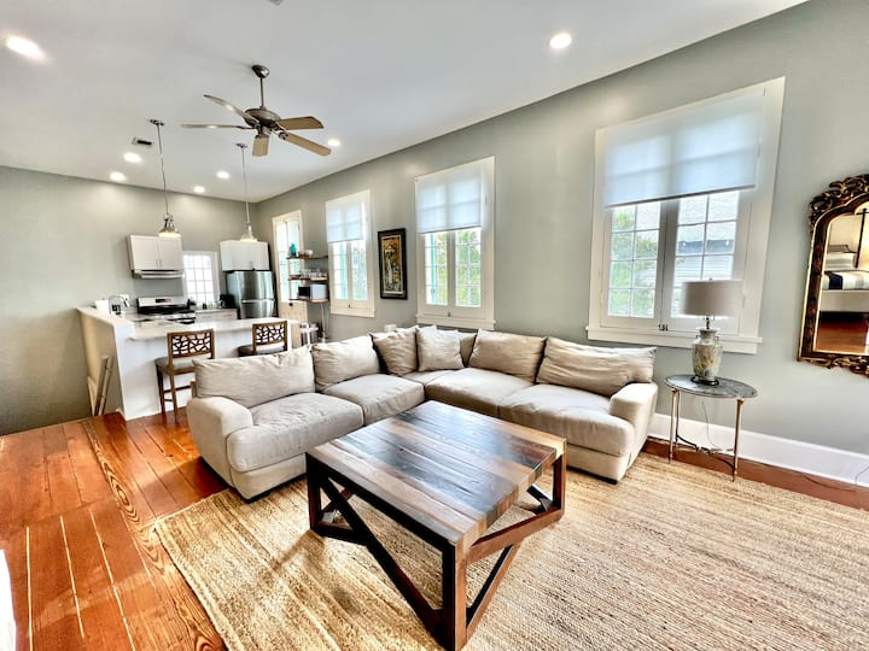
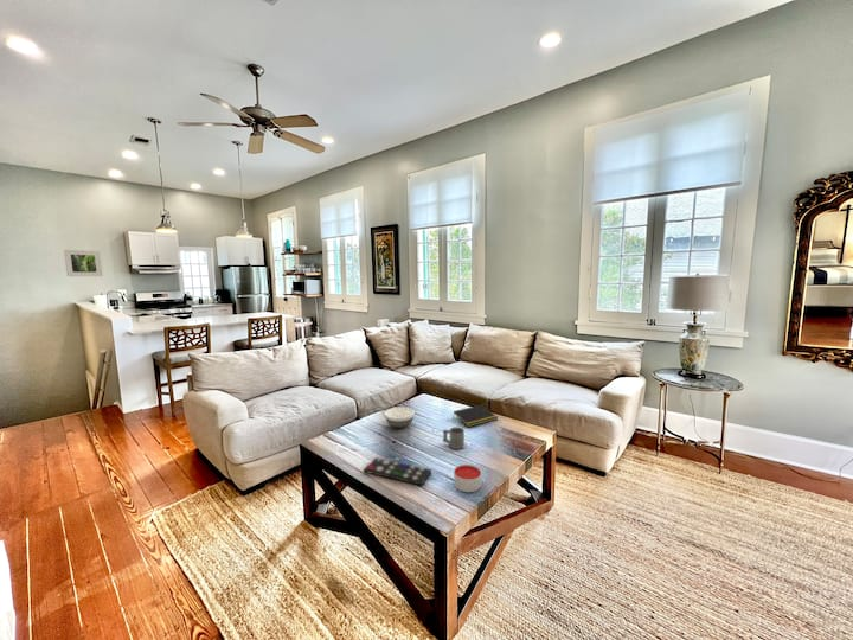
+ remote control [363,456,432,487]
+ bowl [384,405,416,429]
+ candle [453,463,482,493]
+ mug [442,427,466,450]
+ notepad [451,403,499,428]
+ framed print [63,249,104,277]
